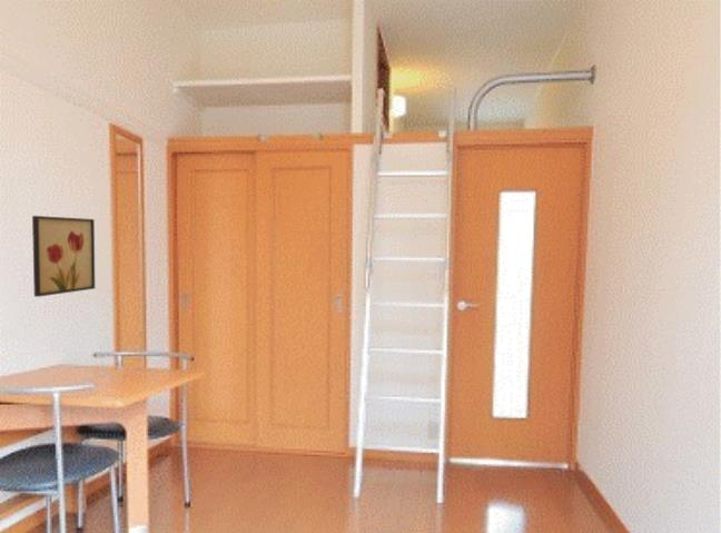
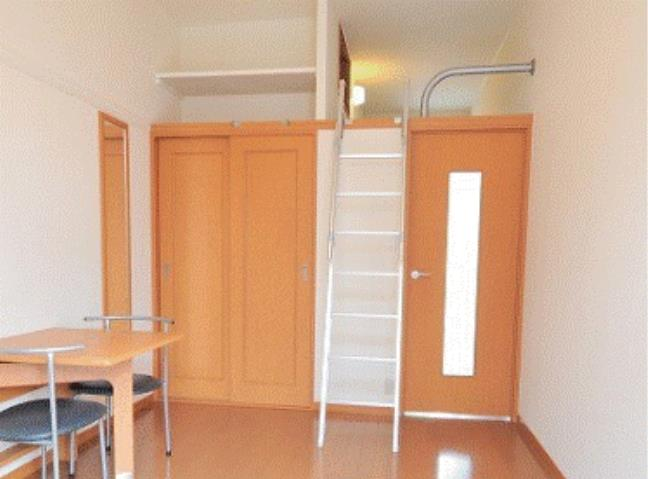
- wall art [31,215,96,298]
